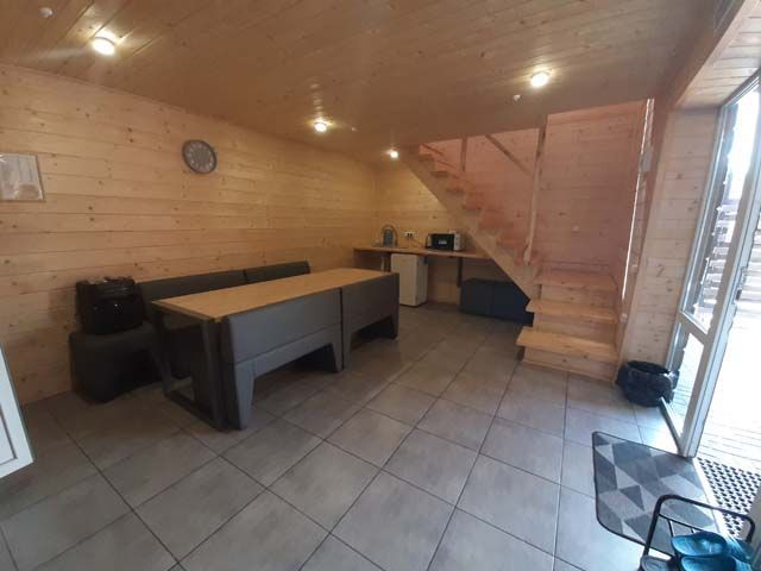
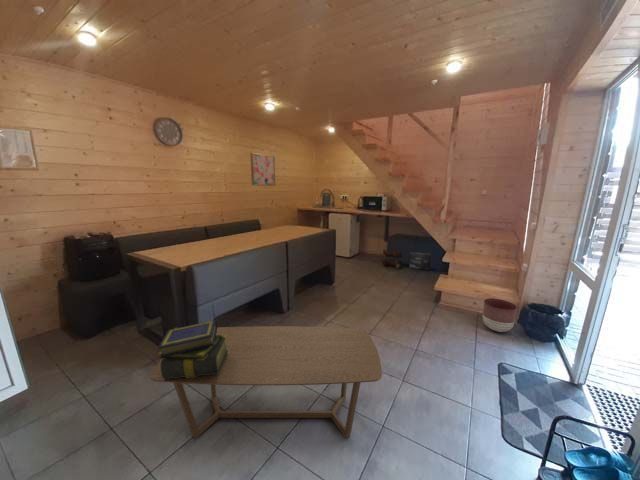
+ wall art [250,152,276,187]
+ planter [482,297,518,333]
+ boots [381,249,404,270]
+ stack of books [157,319,229,379]
+ box [408,251,432,271]
+ coffee table [149,325,383,440]
